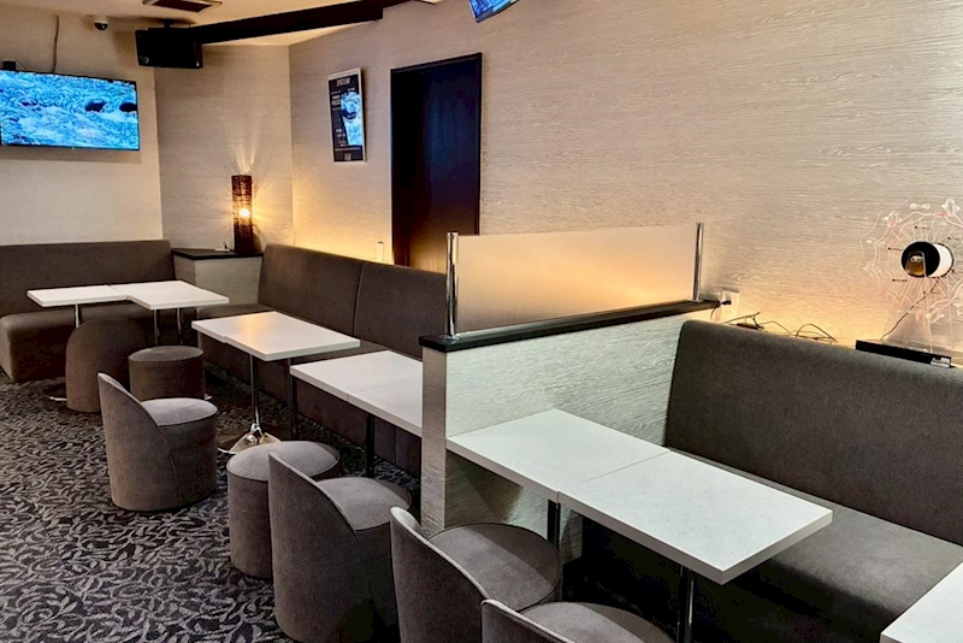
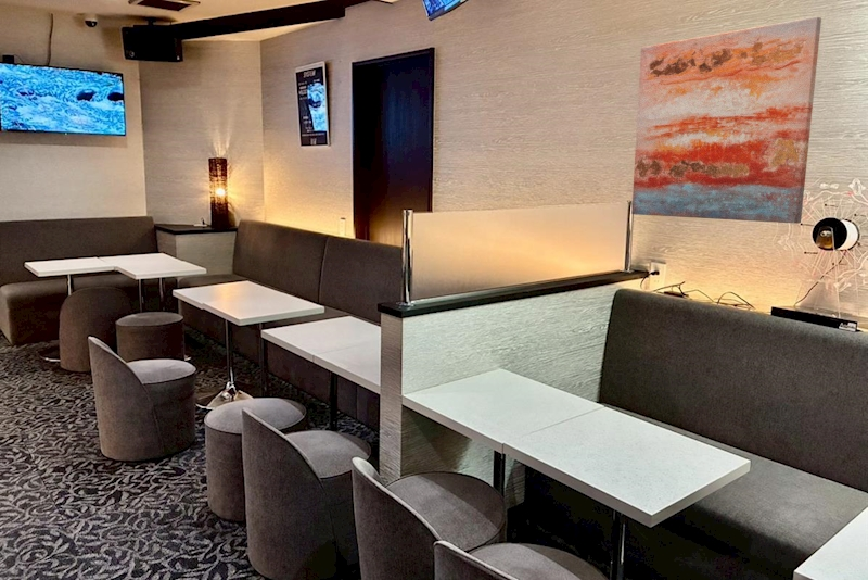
+ wall art [630,15,822,225]
